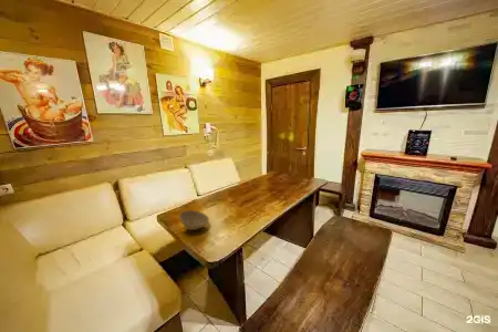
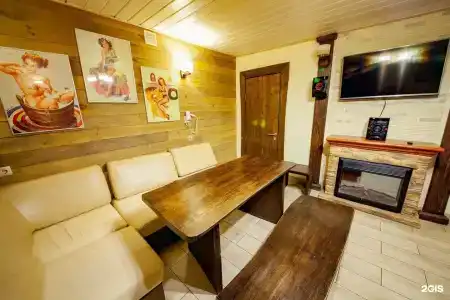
- bowl [178,209,210,231]
